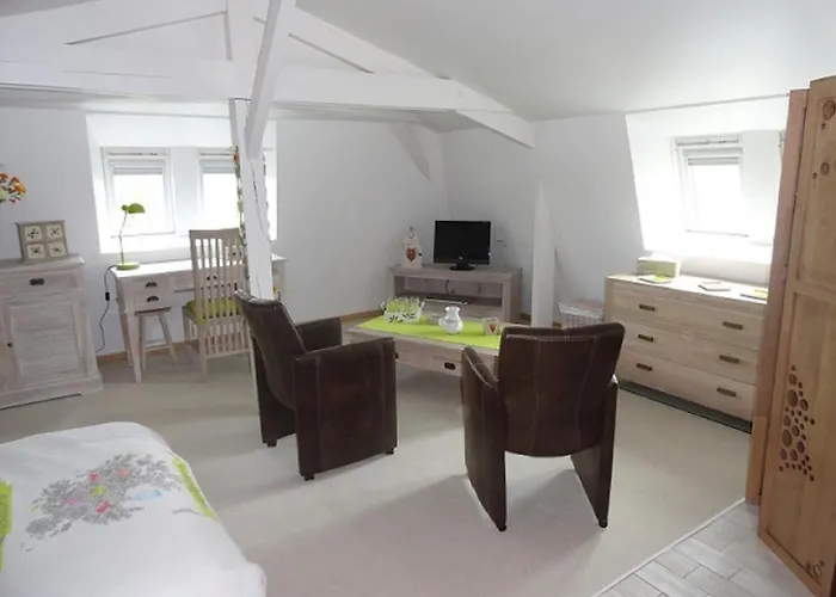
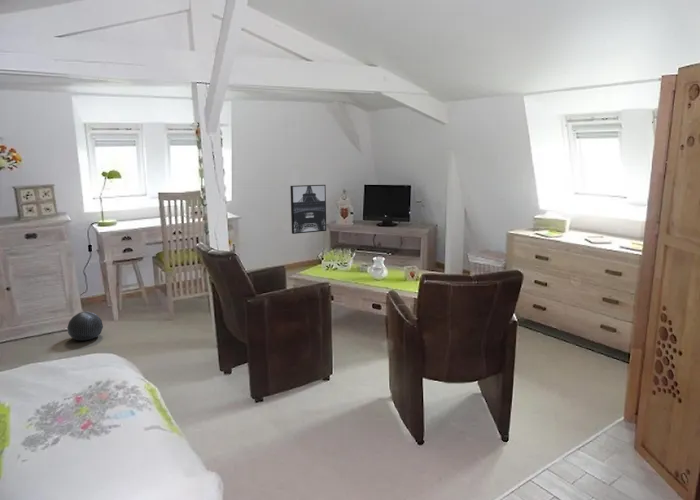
+ wall art [289,184,327,235]
+ decorative ball [66,311,104,341]
